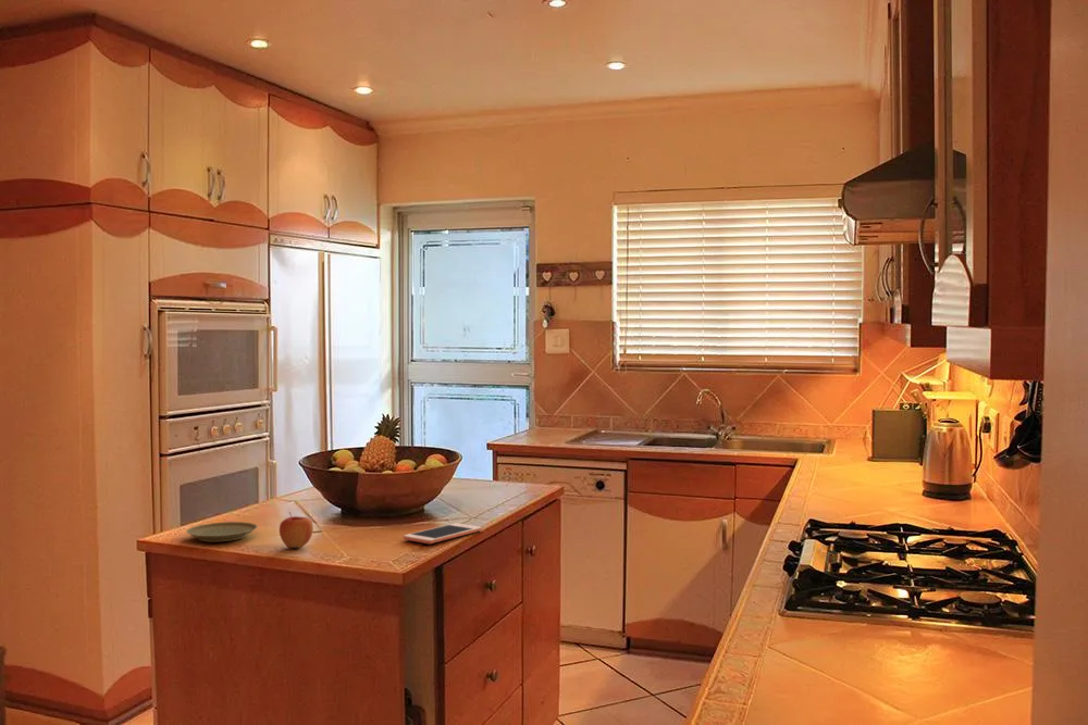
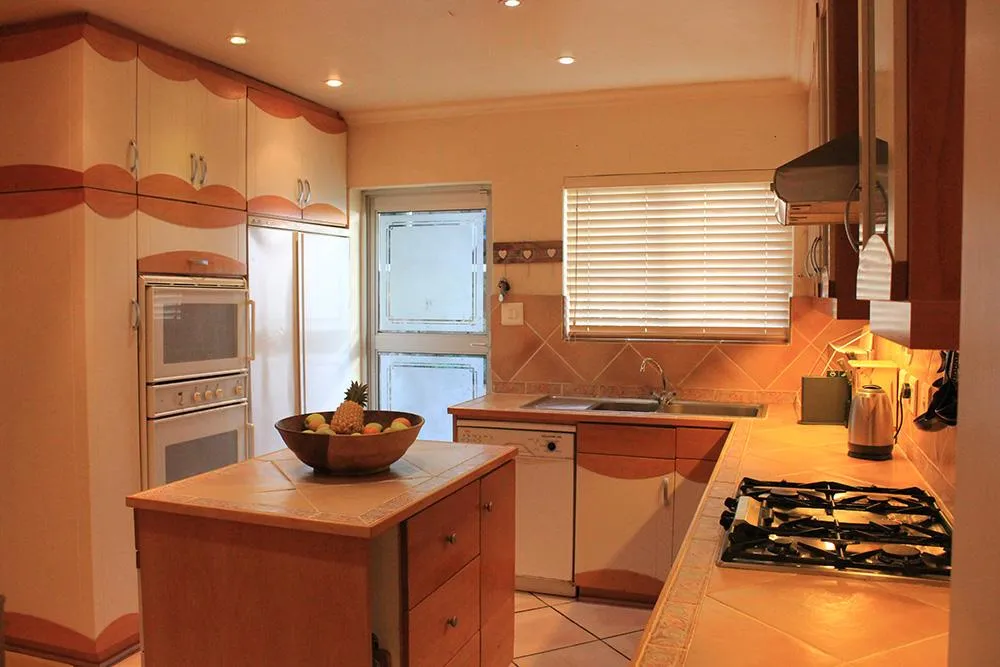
- apple [279,511,314,550]
- plate [185,521,259,542]
- cell phone [403,522,483,545]
